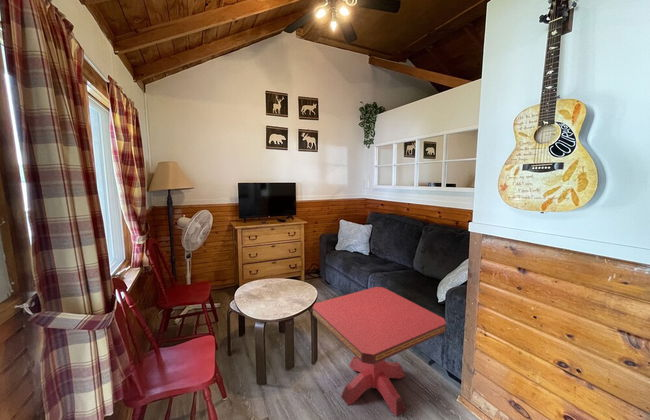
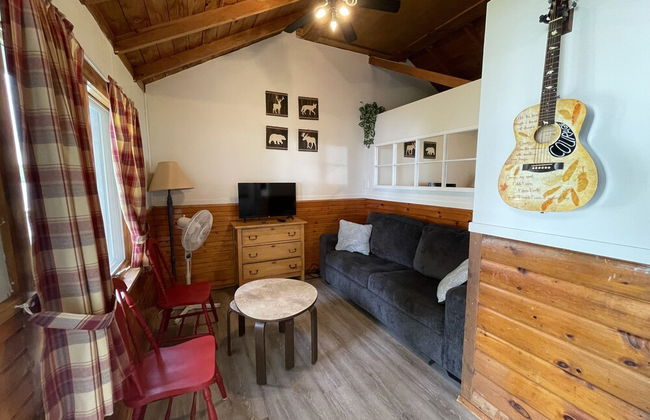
- side table [312,286,447,417]
